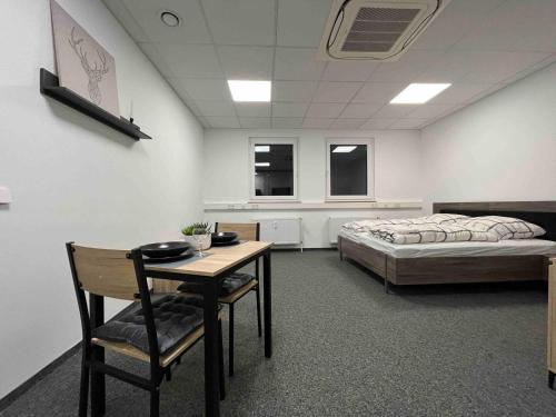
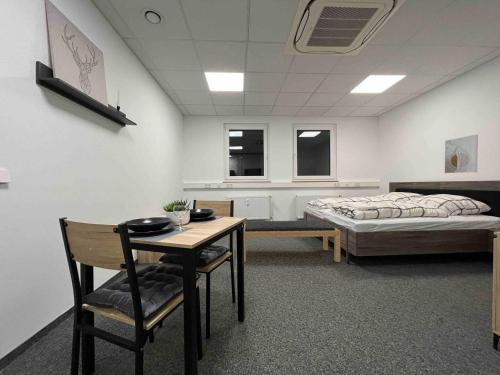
+ bench [243,220,341,263]
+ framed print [444,134,479,174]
